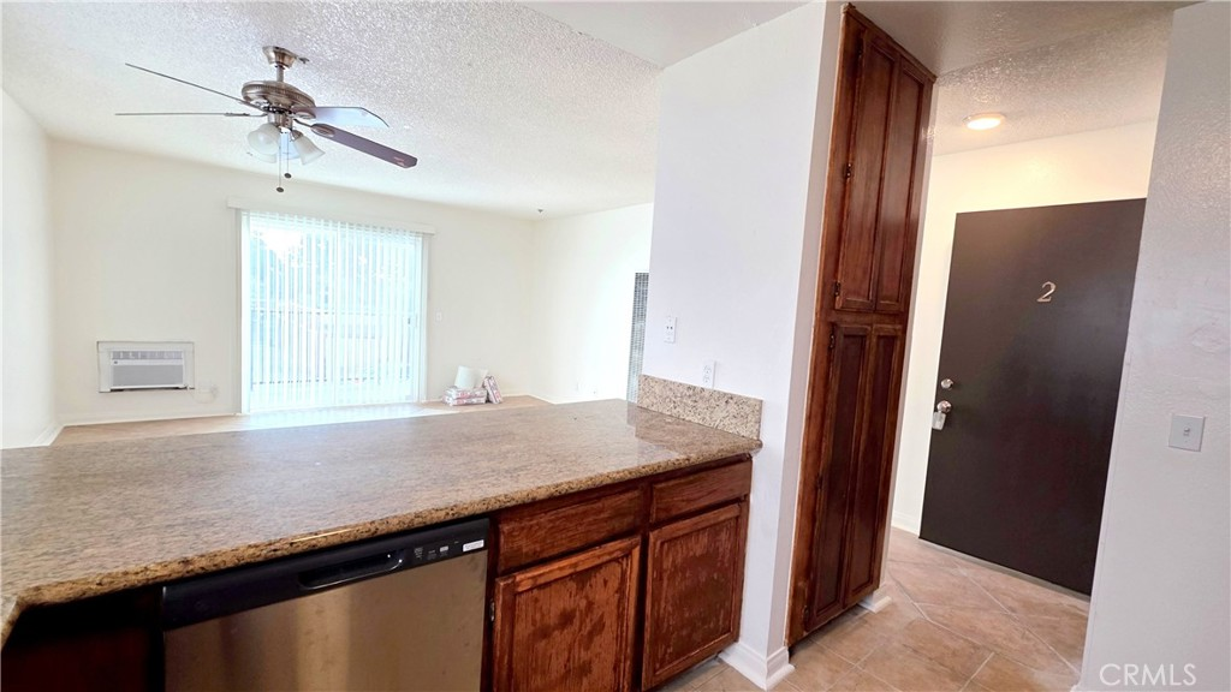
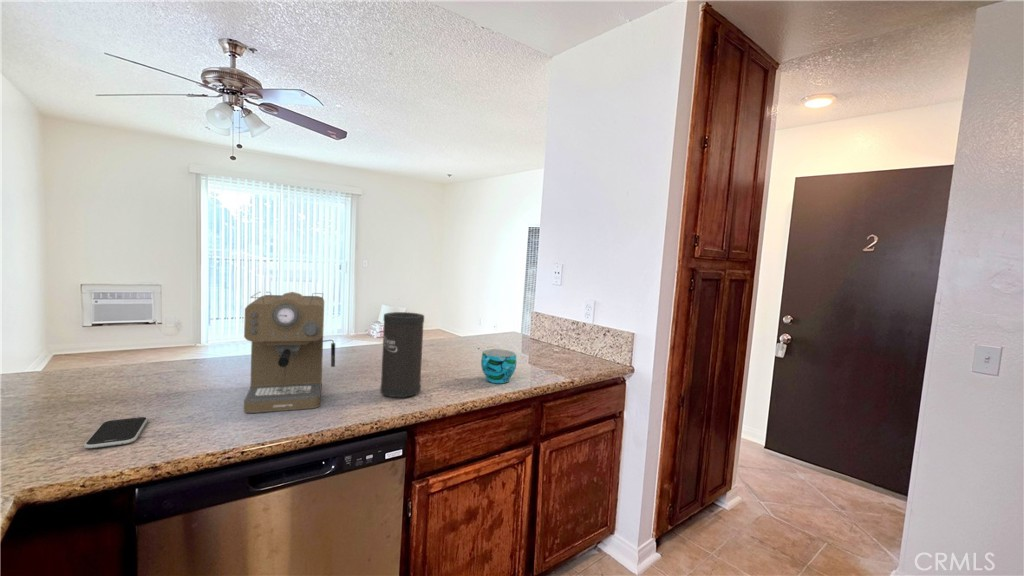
+ smartphone [83,416,149,449]
+ cup [480,348,517,384]
+ speaker [379,311,425,399]
+ coffee maker [243,291,336,414]
